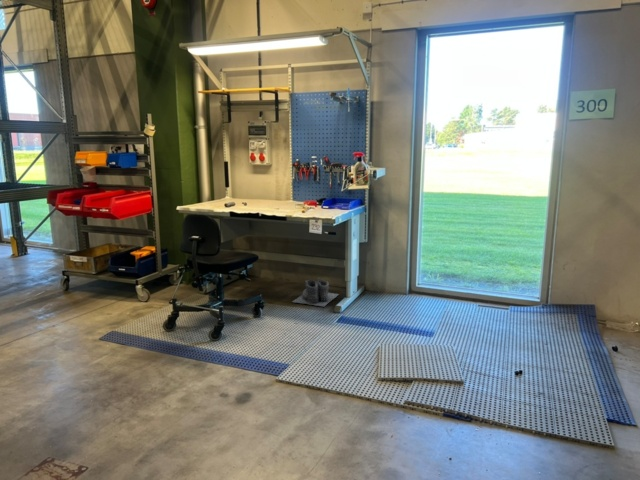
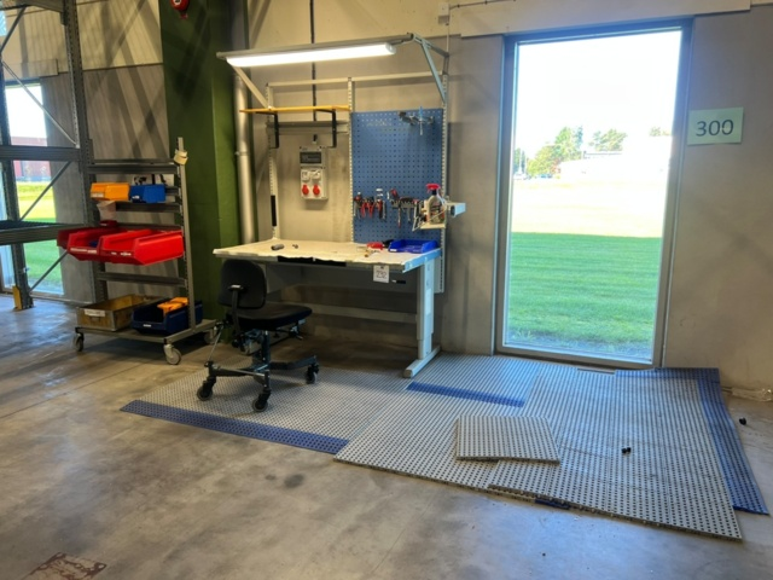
- boots [291,277,340,307]
